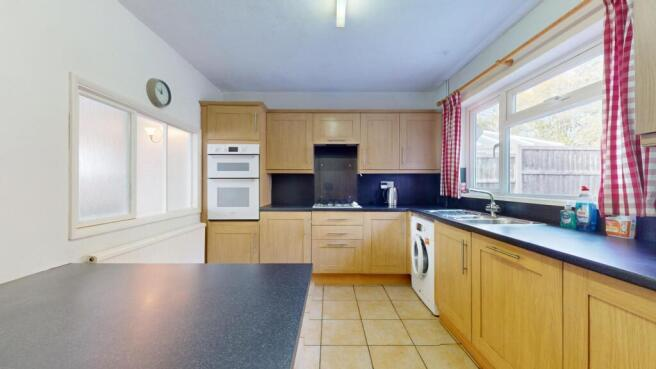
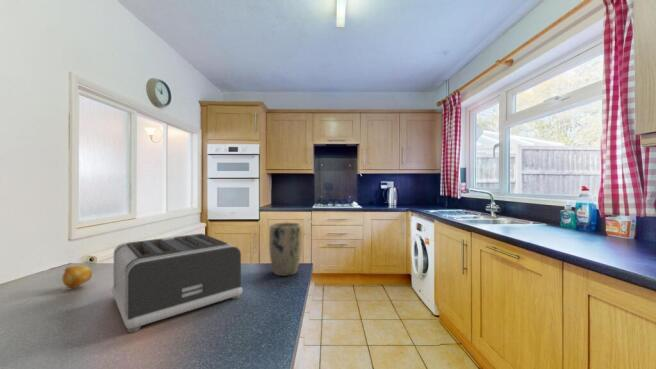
+ toaster [111,233,244,334]
+ plant pot [268,221,303,277]
+ fruit [61,264,93,289]
